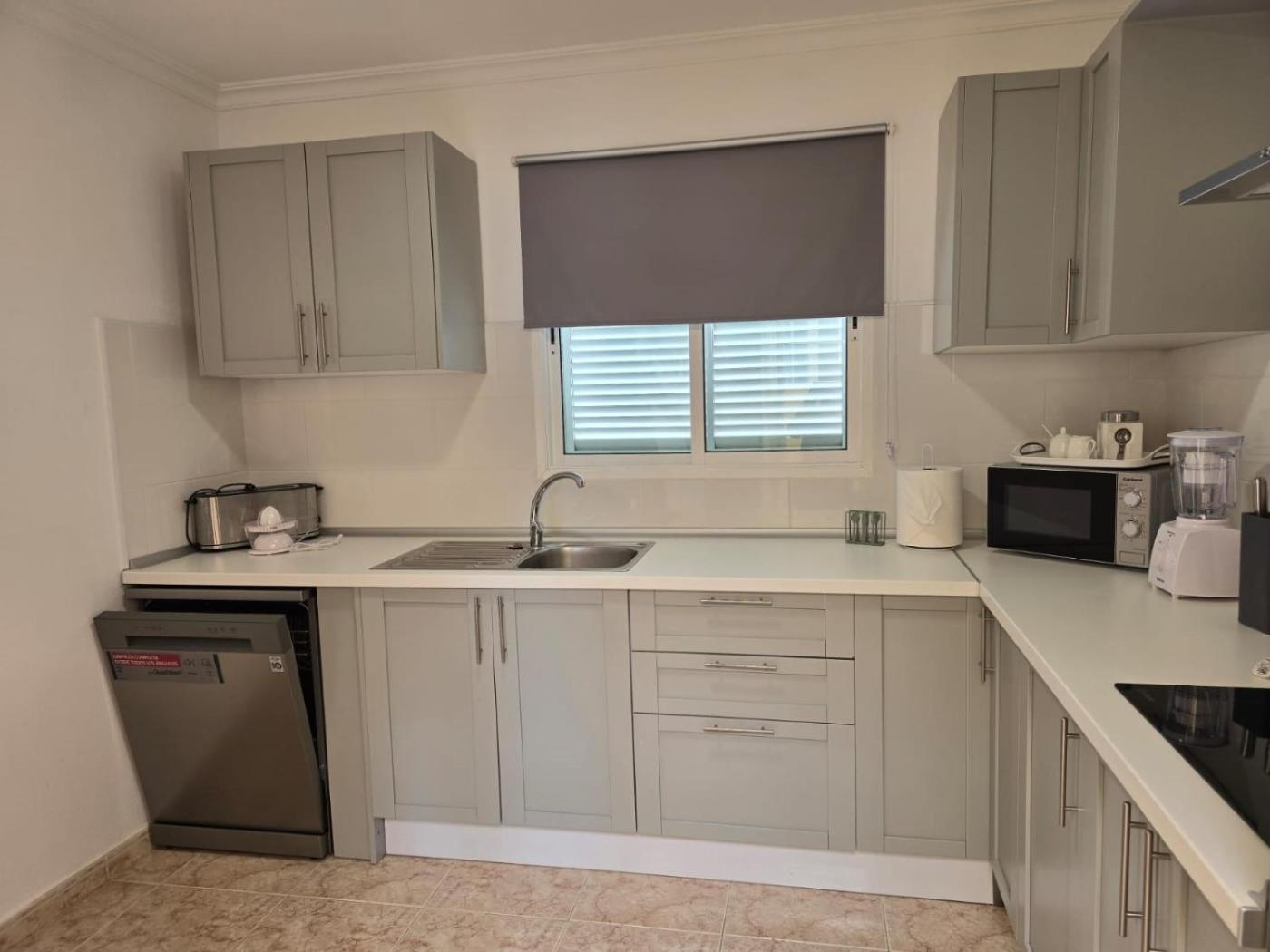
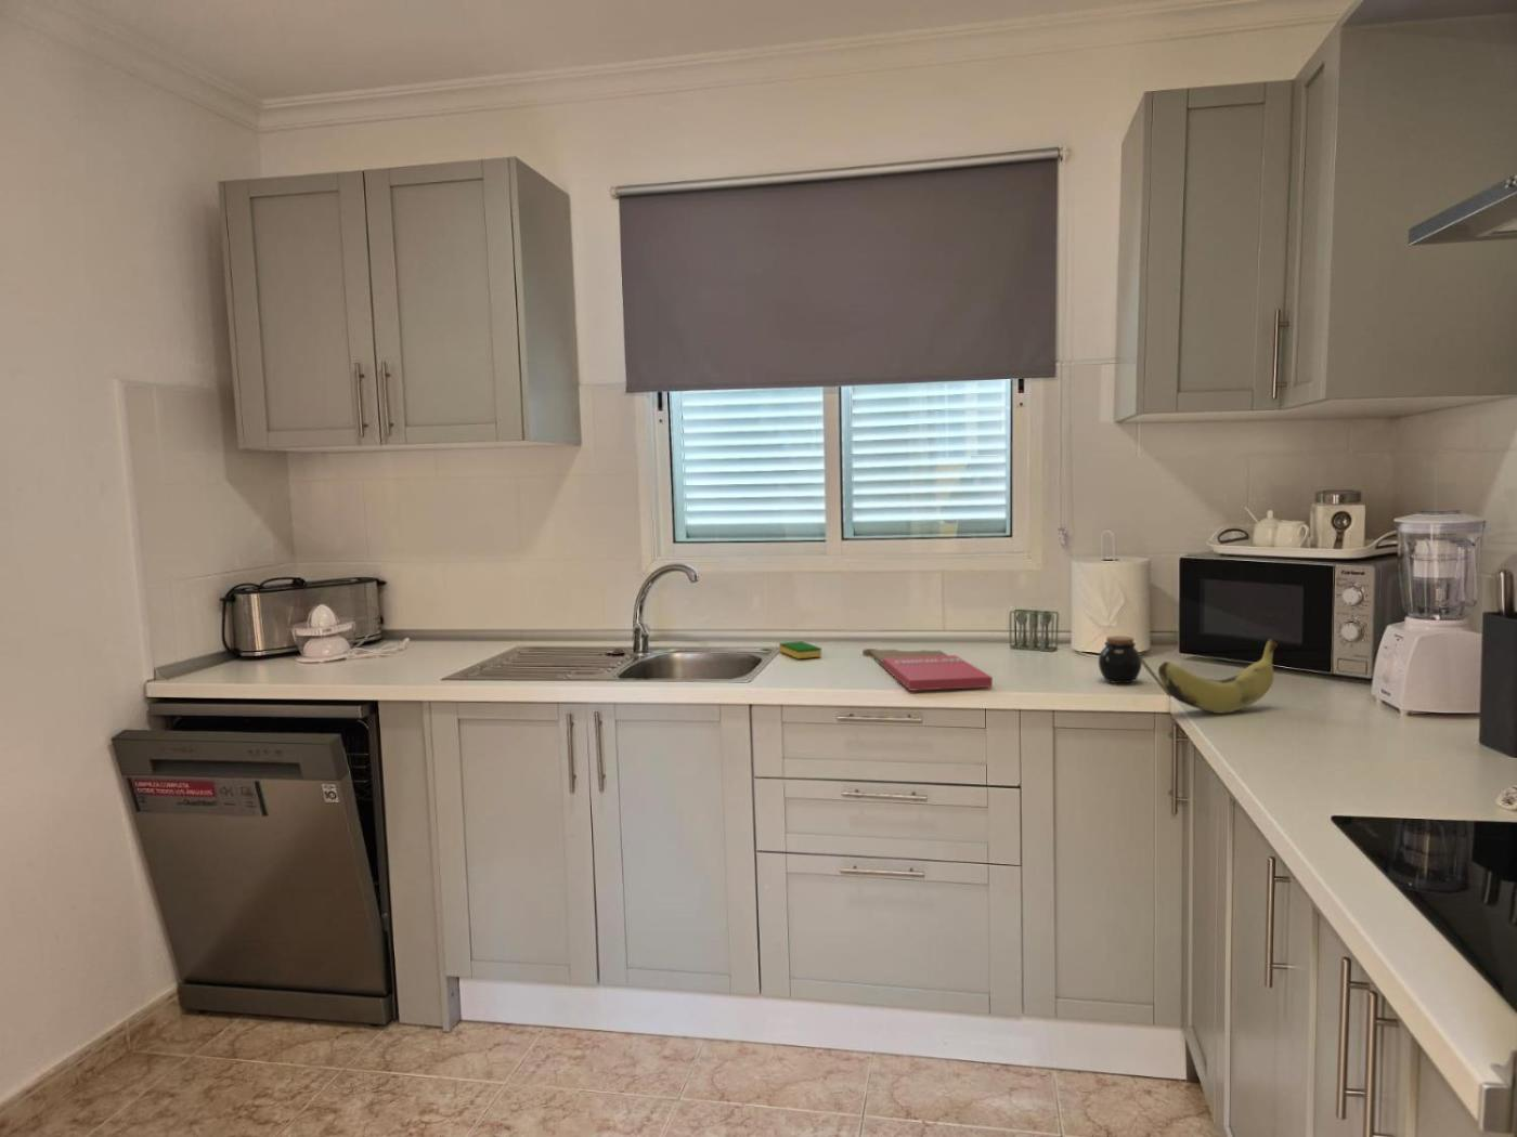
+ banana [1157,638,1278,714]
+ dish sponge [778,640,823,659]
+ cutting board [861,647,994,692]
+ jar [1098,634,1143,684]
